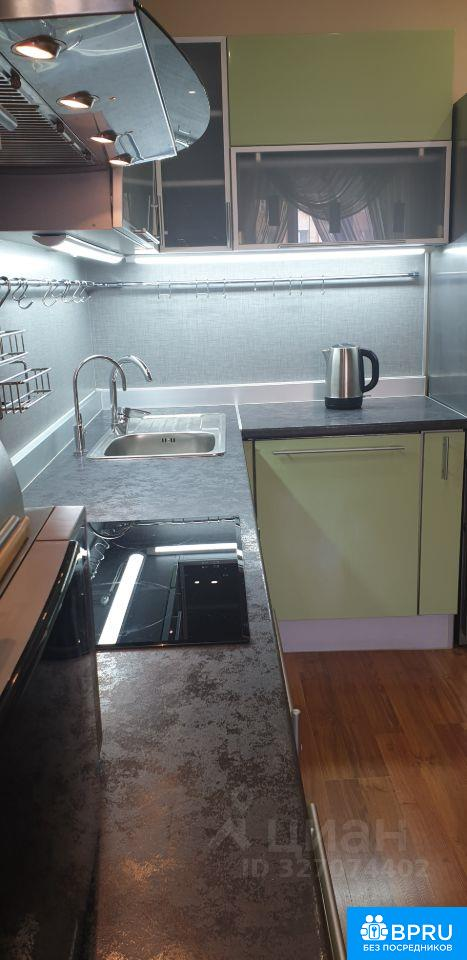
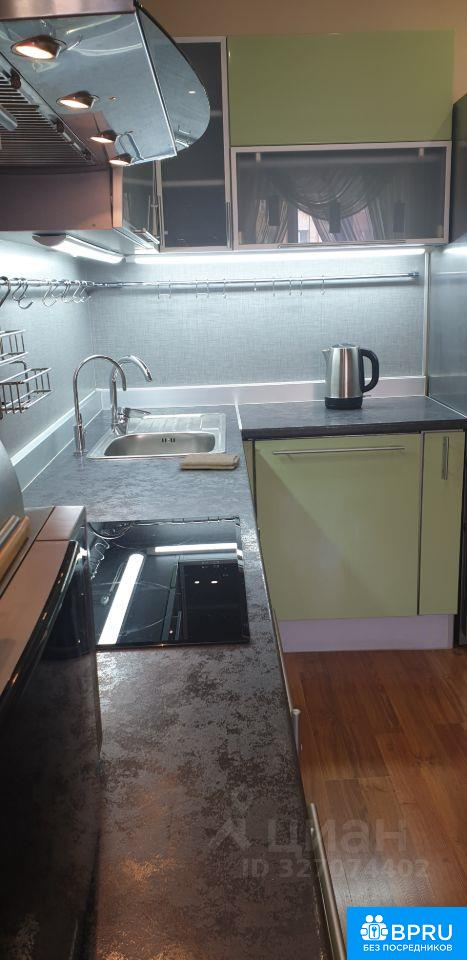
+ washcloth [179,452,241,470]
